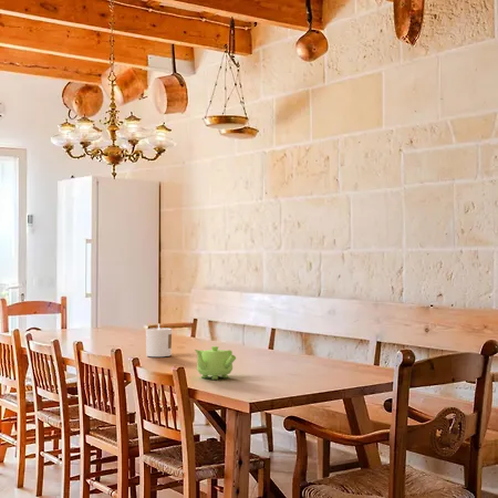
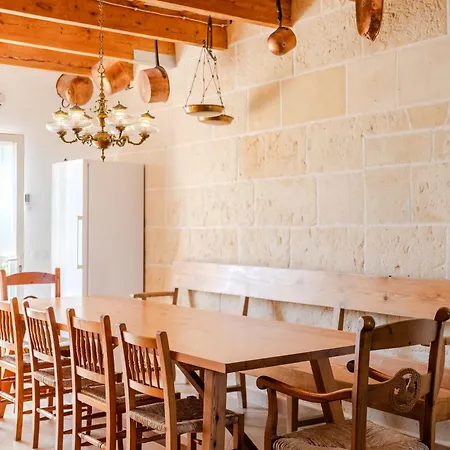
- candle [145,323,173,357]
- teapot [194,345,237,381]
